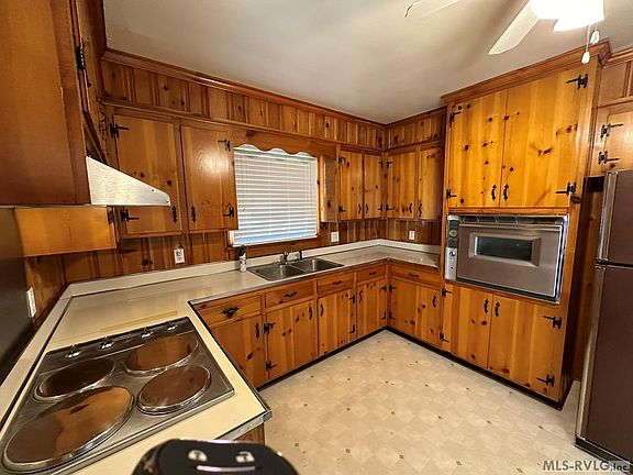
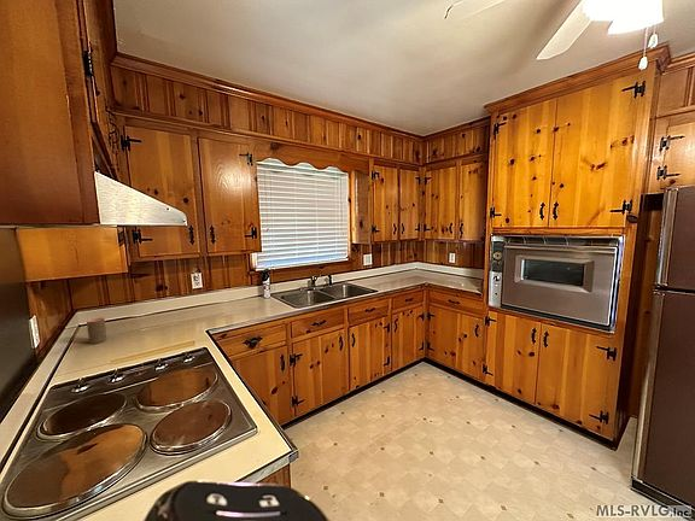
+ cup [86,316,109,345]
